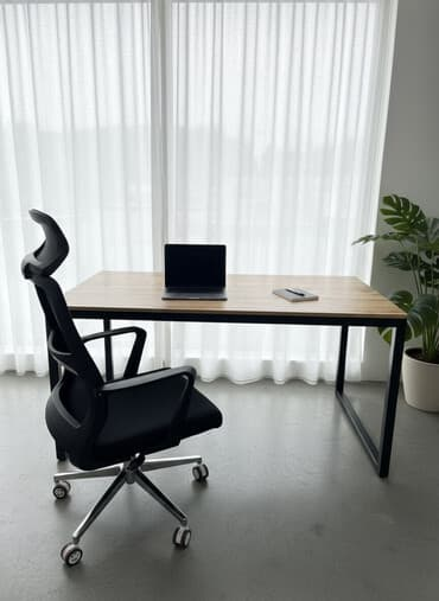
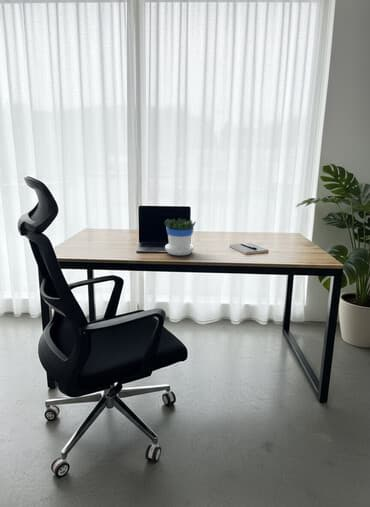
+ flowerpot [163,217,197,256]
